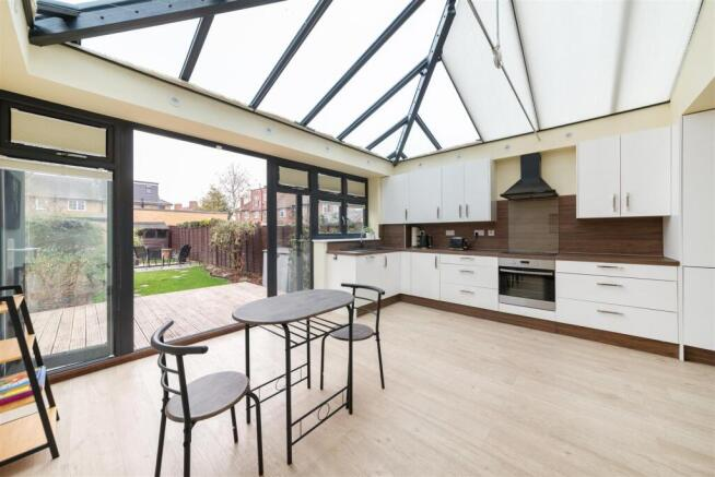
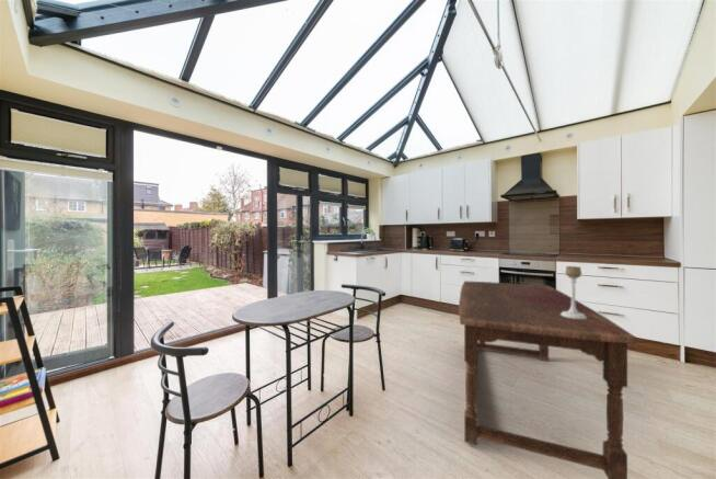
+ dining table [458,280,638,479]
+ candle holder [561,265,587,319]
